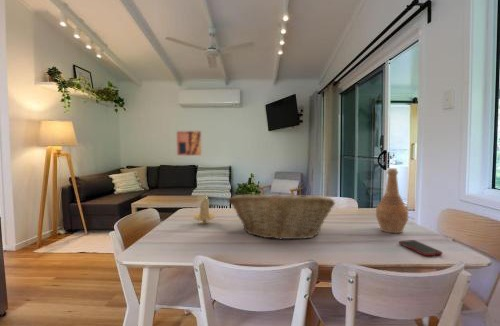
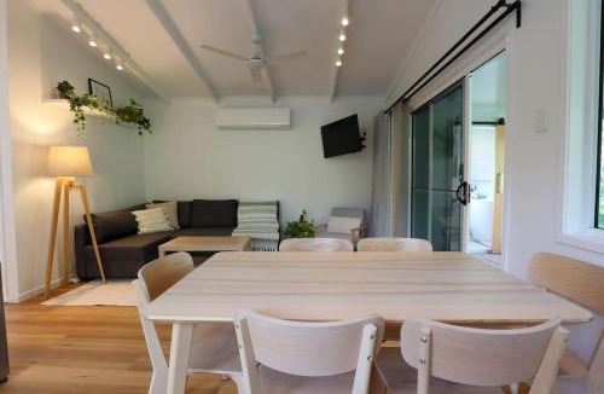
- candle holder [192,196,216,225]
- cell phone [398,239,443,257]
- wall art [175,129,204,158]
- vase [375,167,409,234]
- fruit basket [227,191,336,240]
